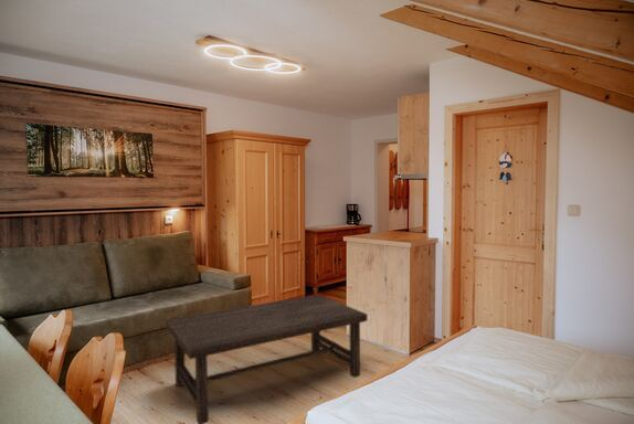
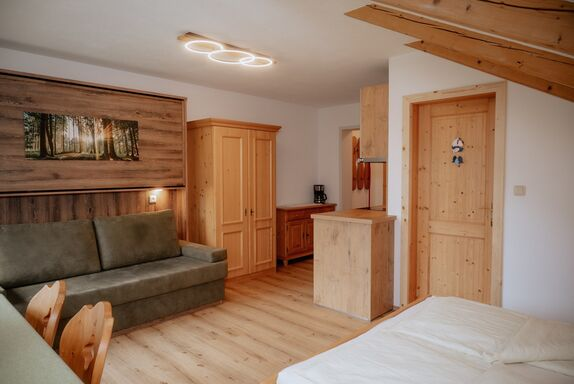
- coffee table [165,294,369,424]
